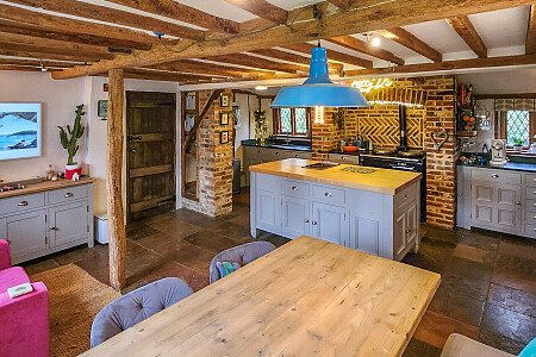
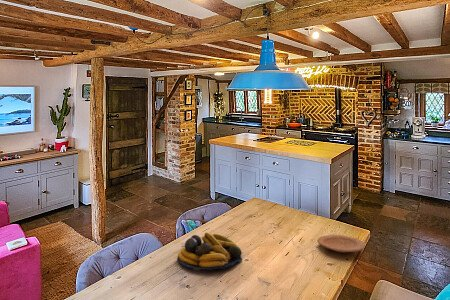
+ fruit bowl [177,231,243,271]
+ plate [316,234,366,253]
